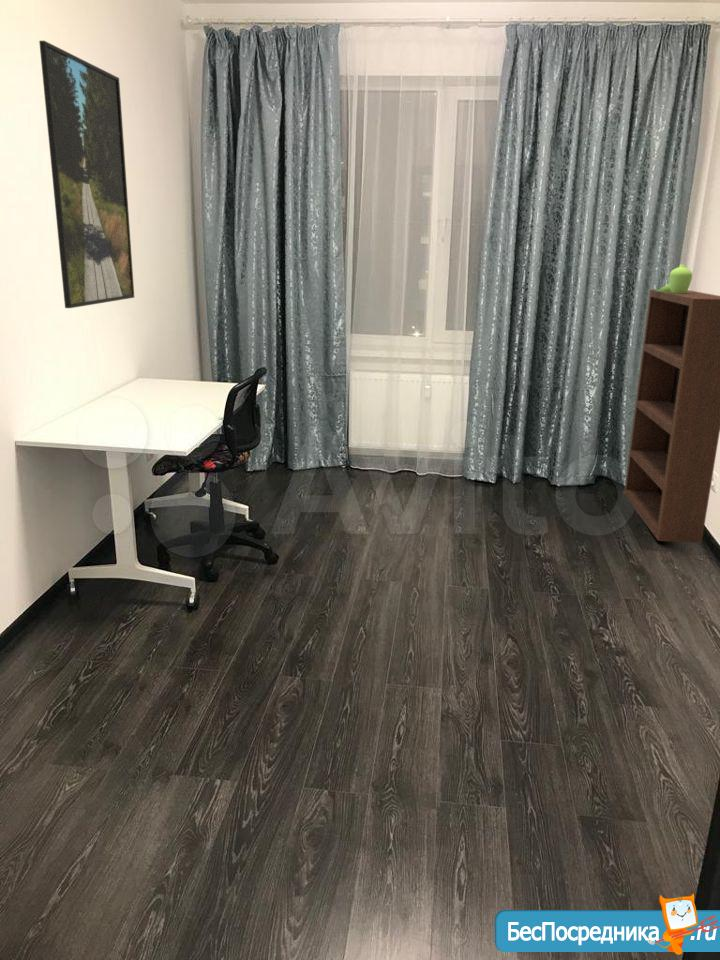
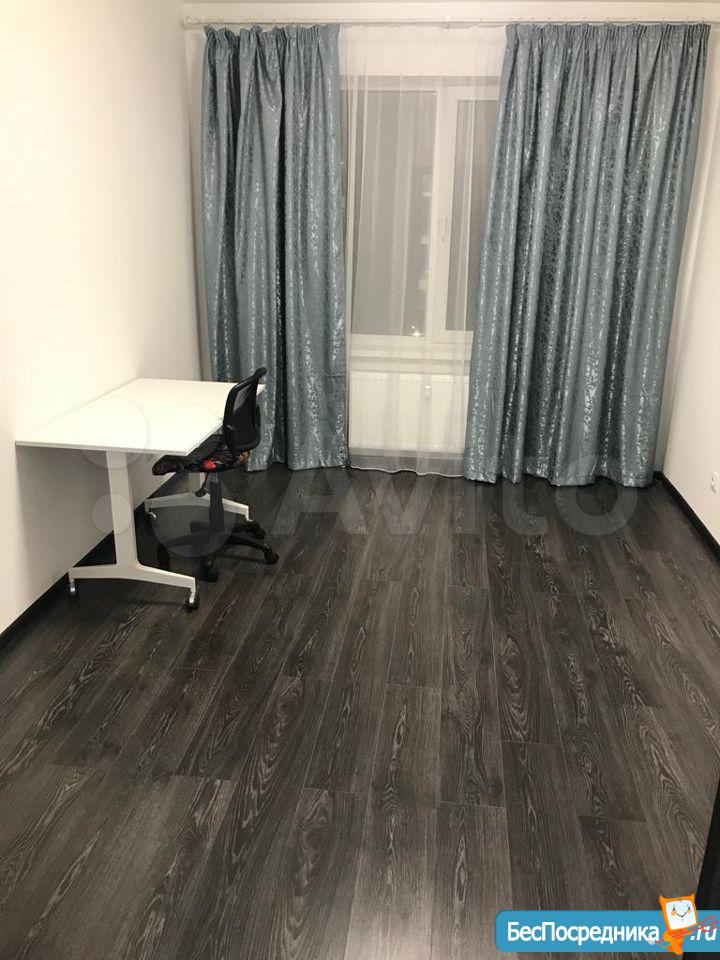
- vase [657,263,693,294]
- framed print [38,40,135,309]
- bookcase [623,289,720,544]
